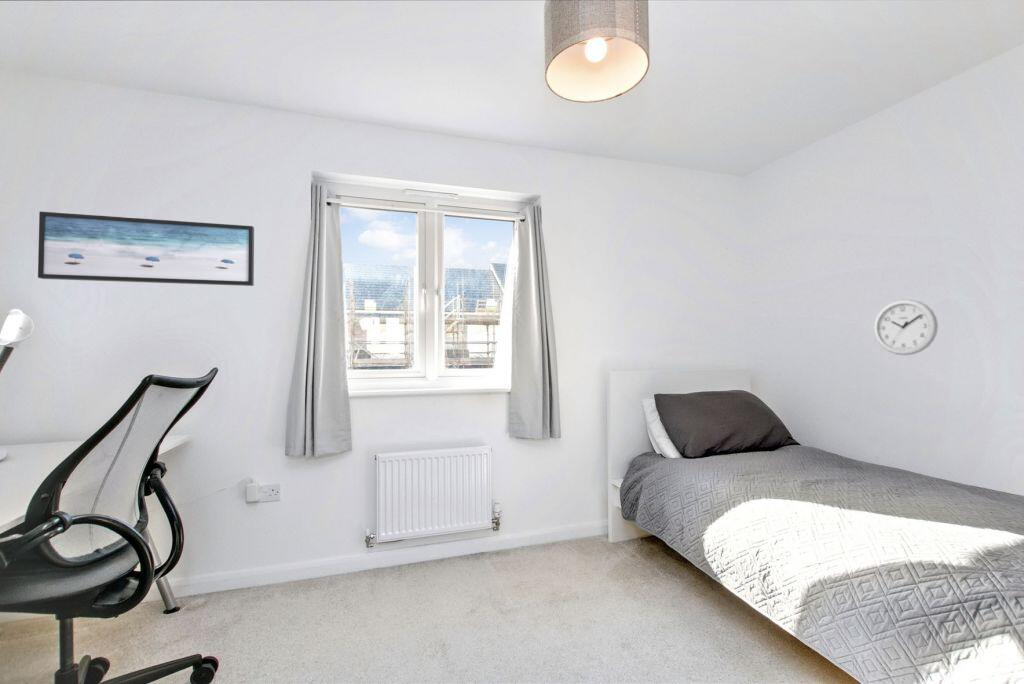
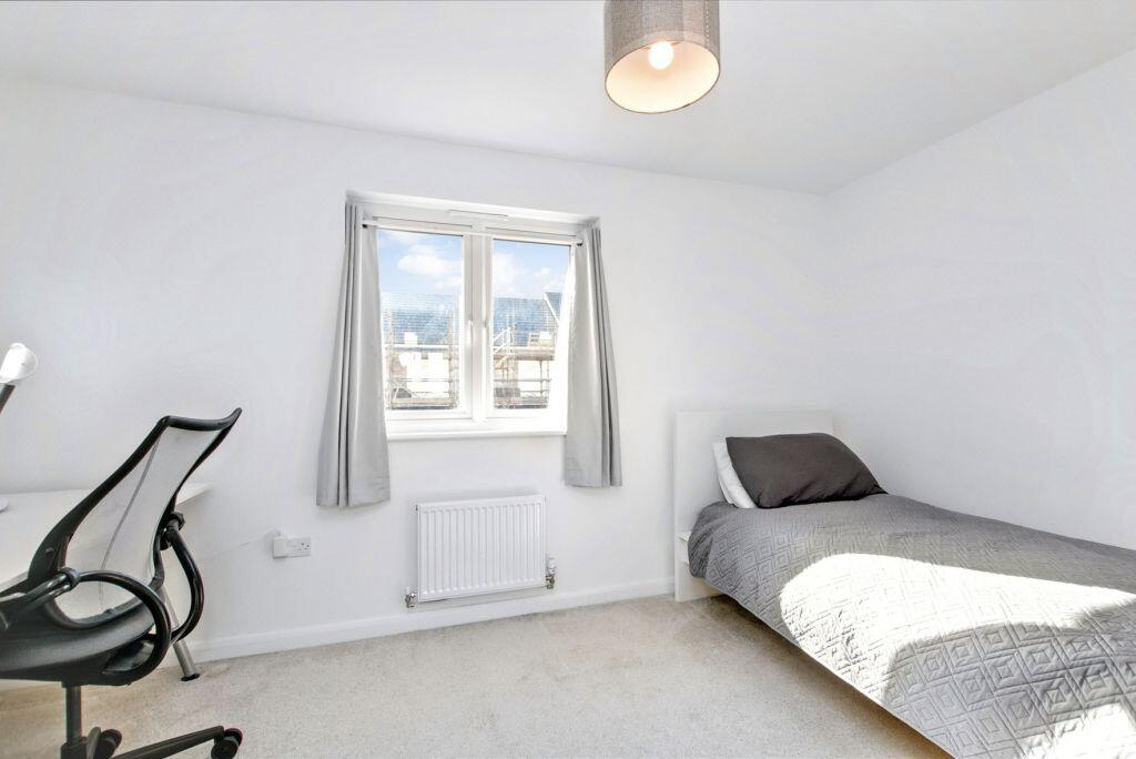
- wall clock [873,298,939,356]
- wall art [37,211,255,287]
